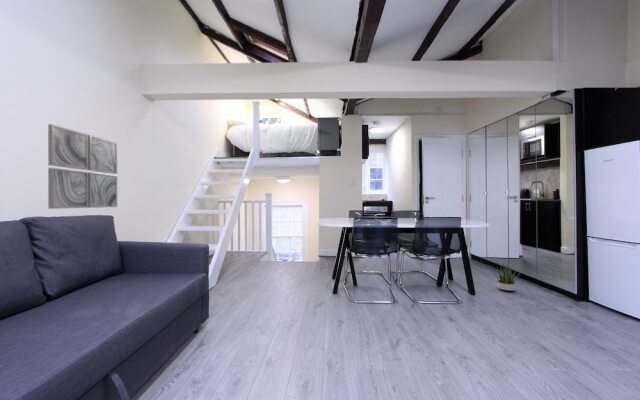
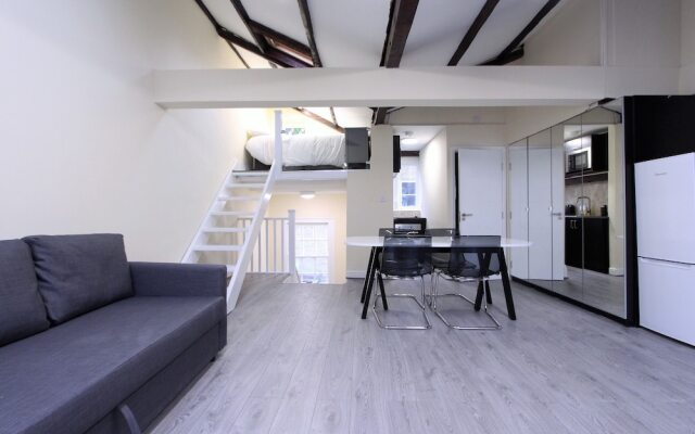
- potted plant [491,262,523,292]
- wall art [47,123,118,210]
